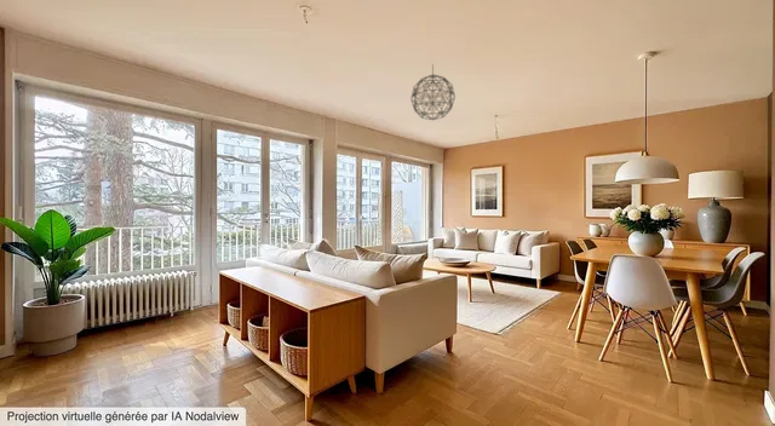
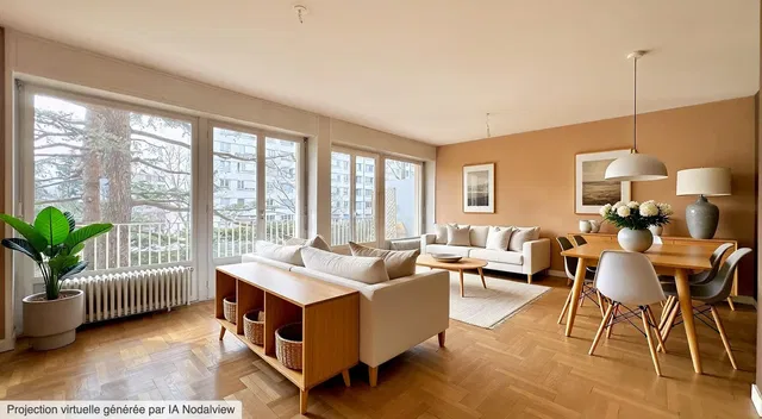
- pendant light [409,63,457,121]
